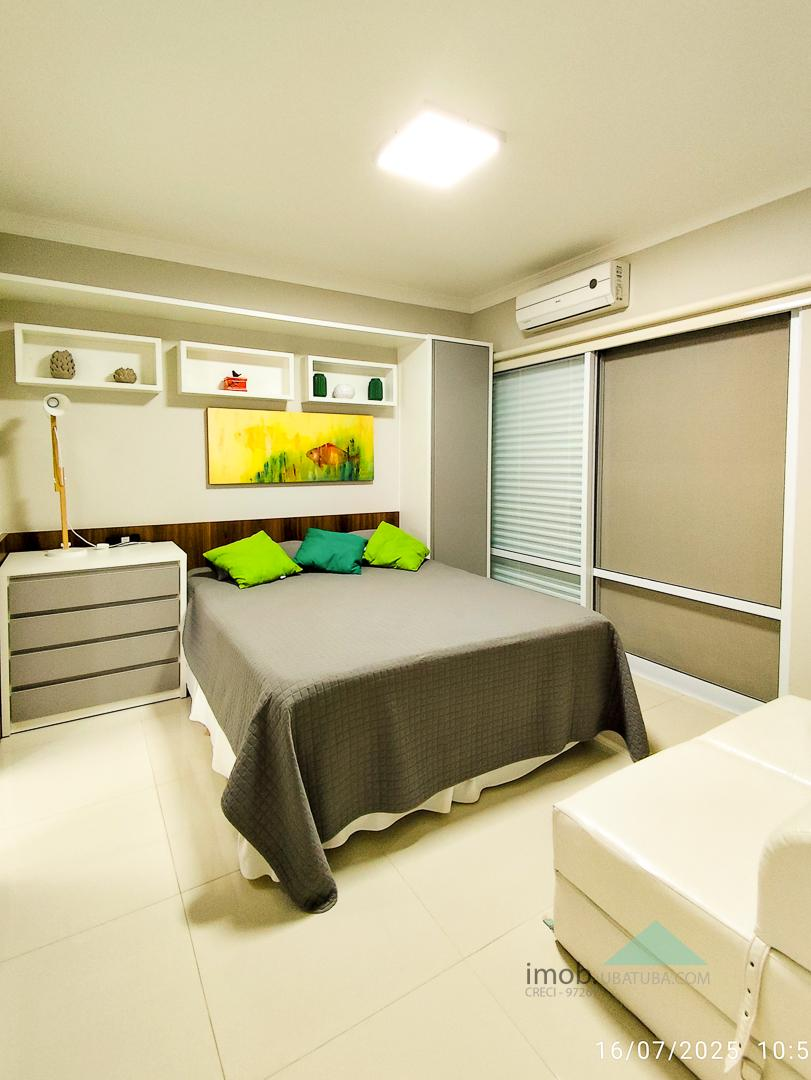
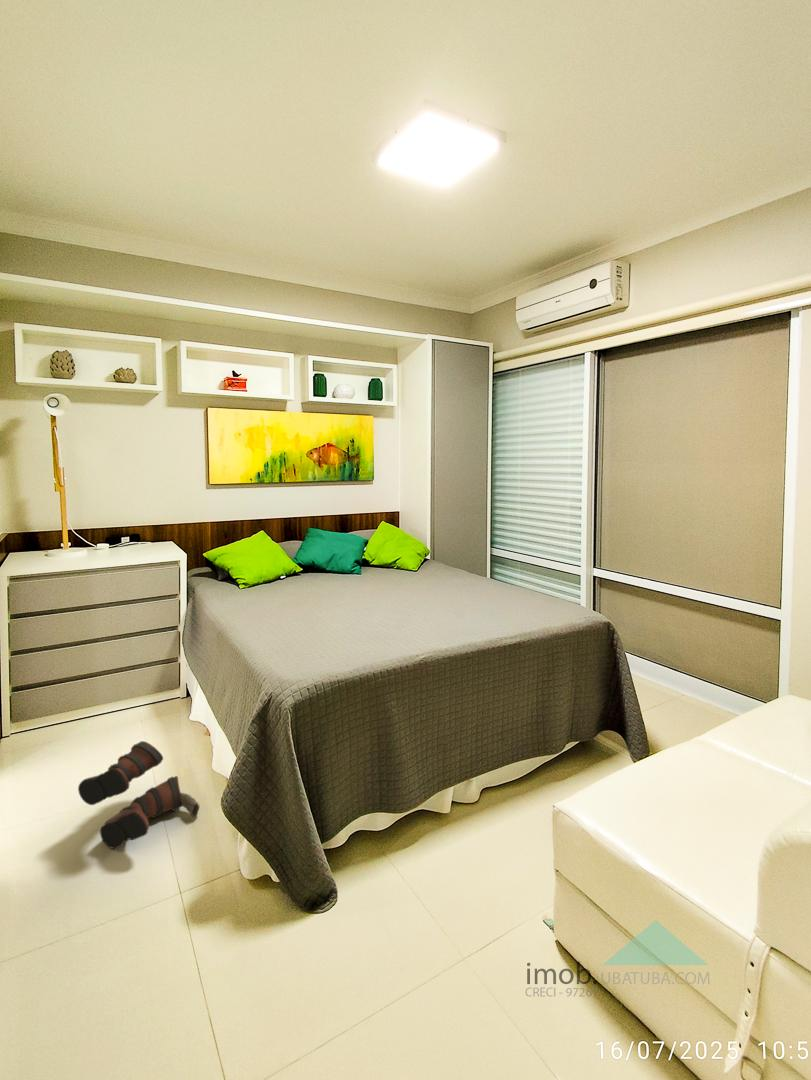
+ boots [77,740,201,850]
